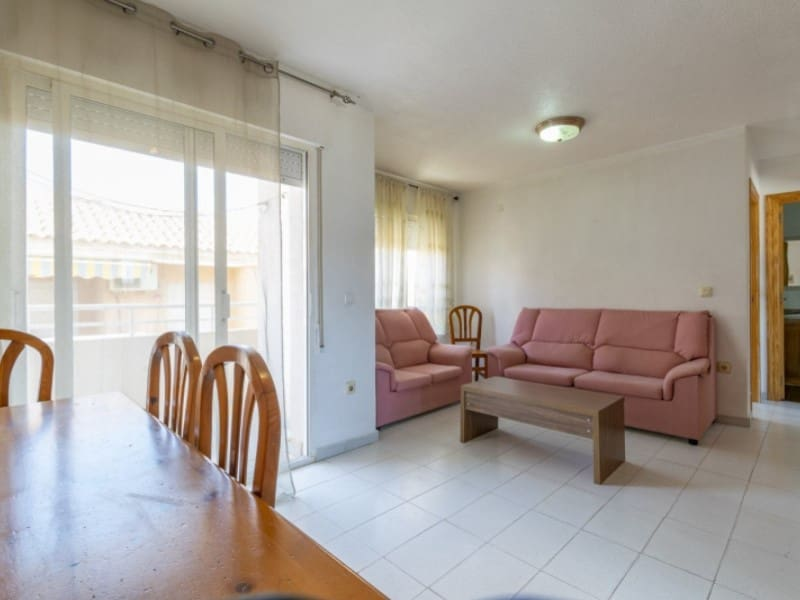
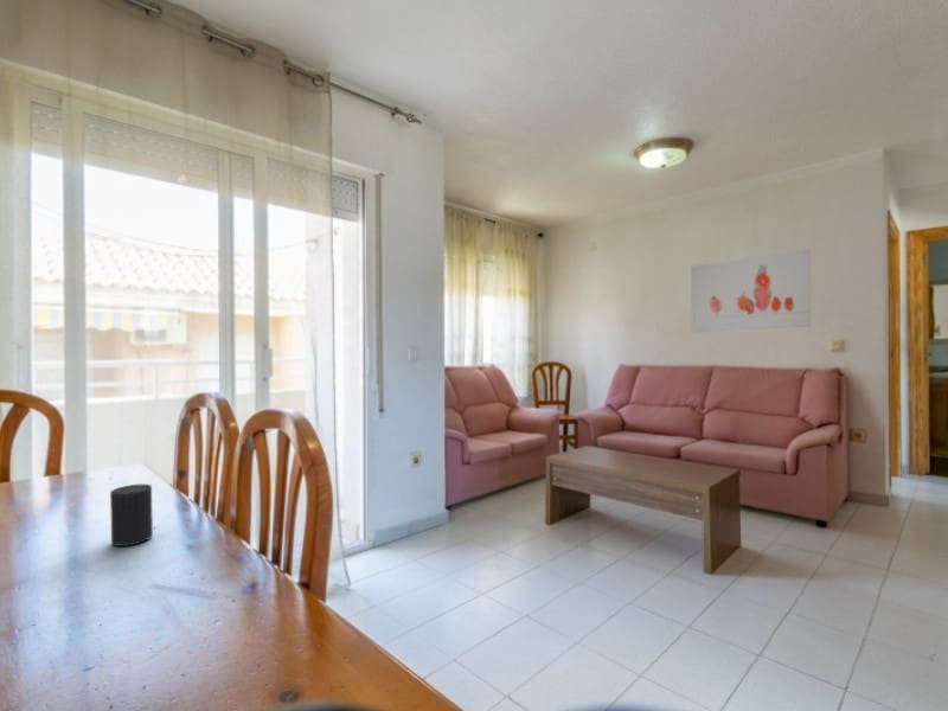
+ cup [109,482,154,547]
+ wall art [690,248,813,333]
